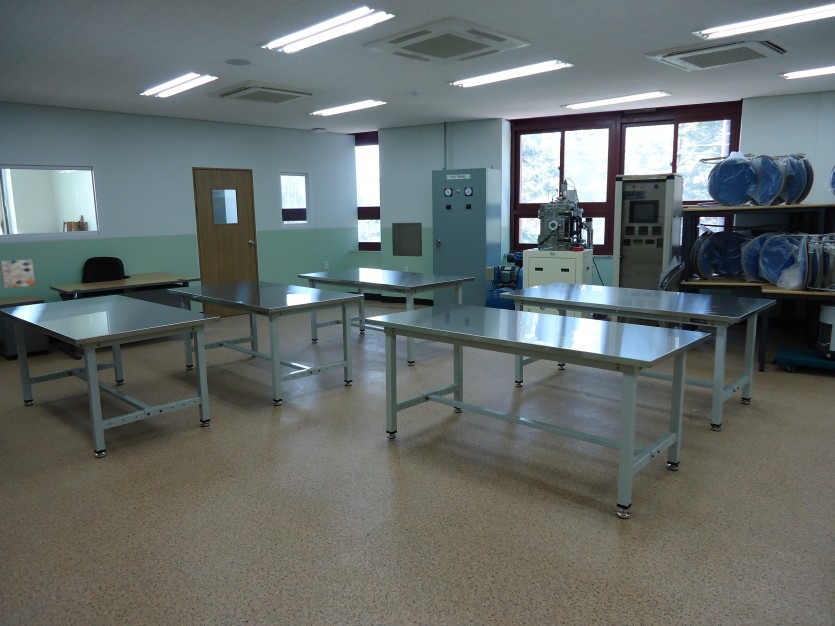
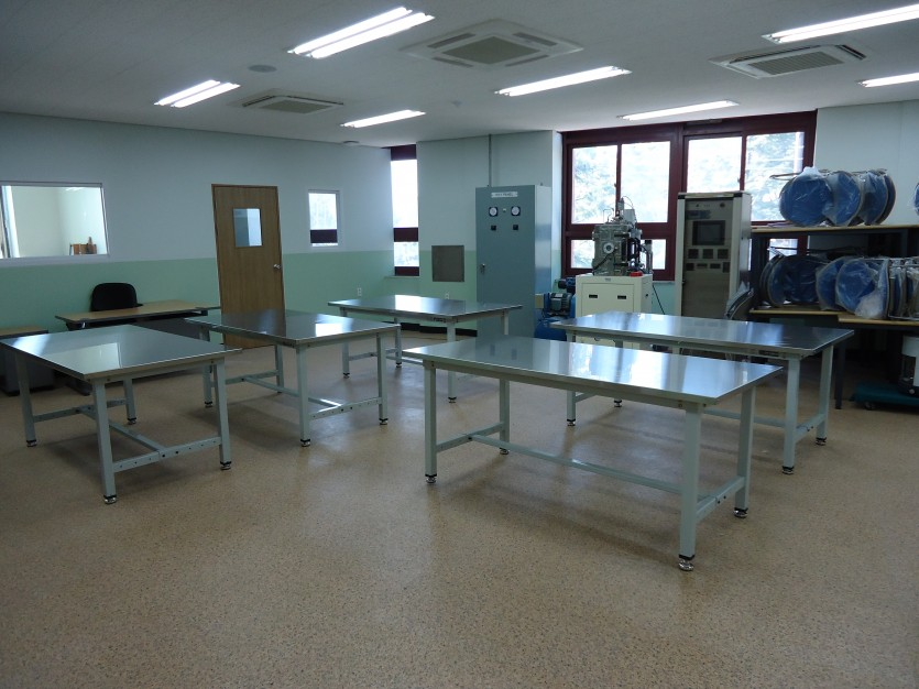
- wall art [0,258,36,289]
